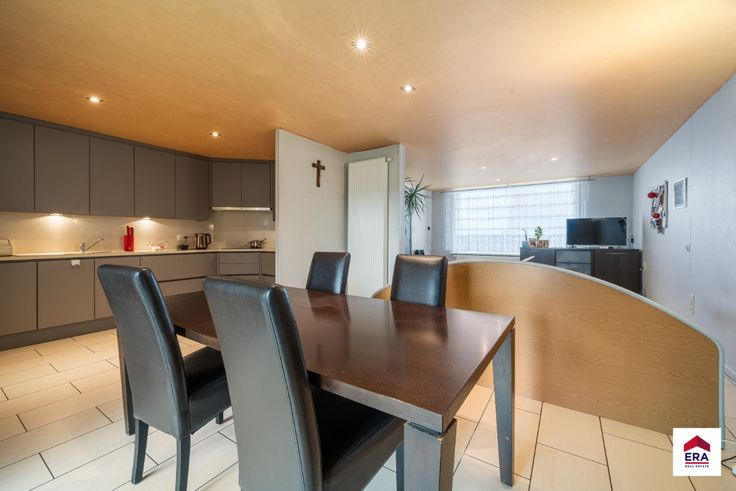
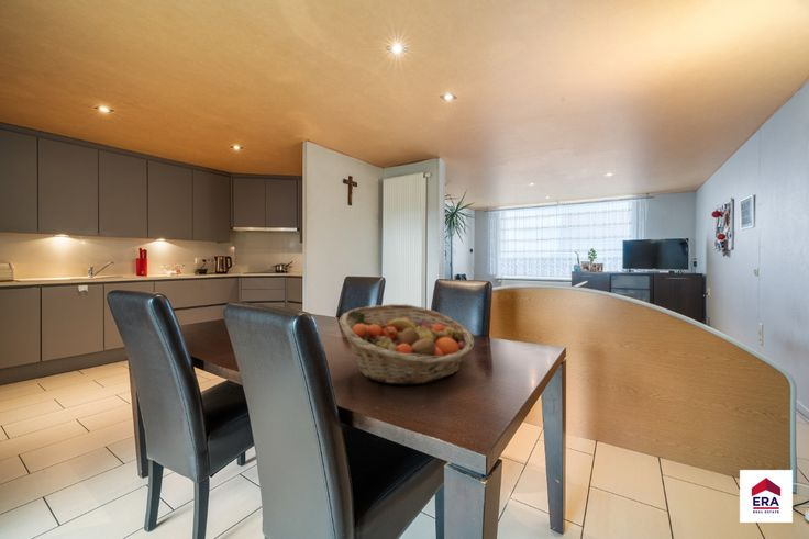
+ fruit basket [339,303,475,385]
